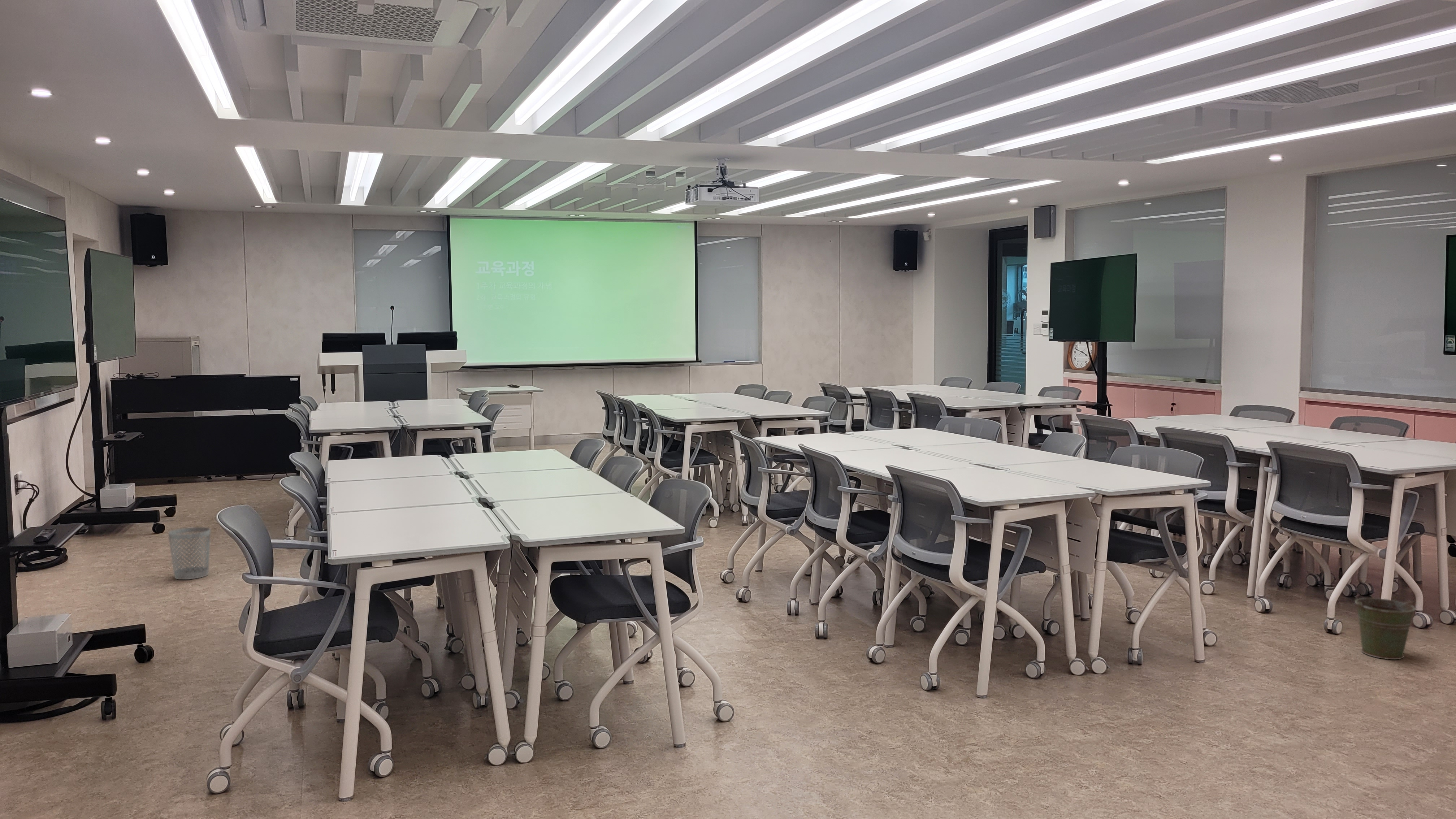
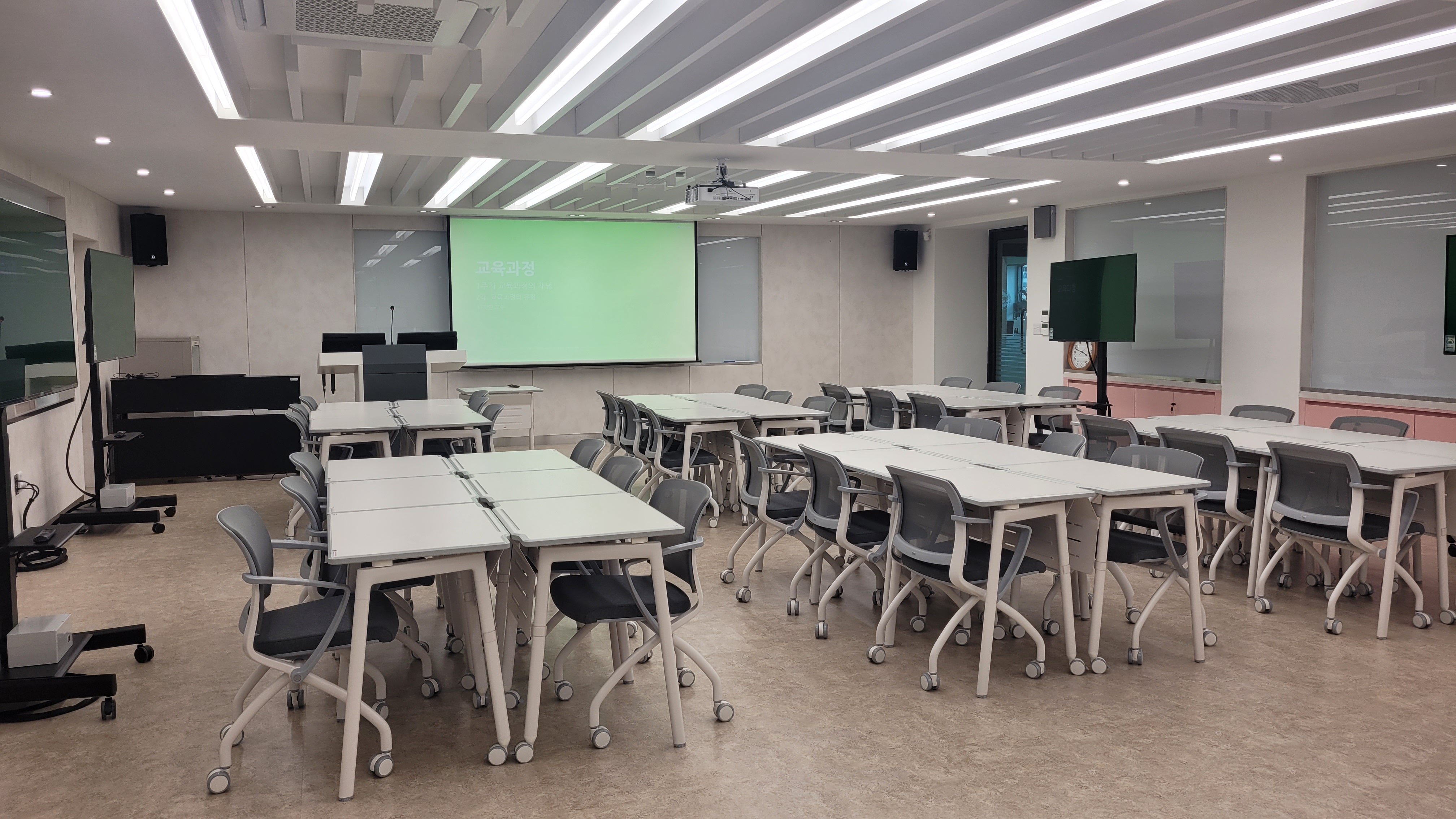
- wastebasket [168,527,211,580]
- bucket [1351,598,1416,660]
